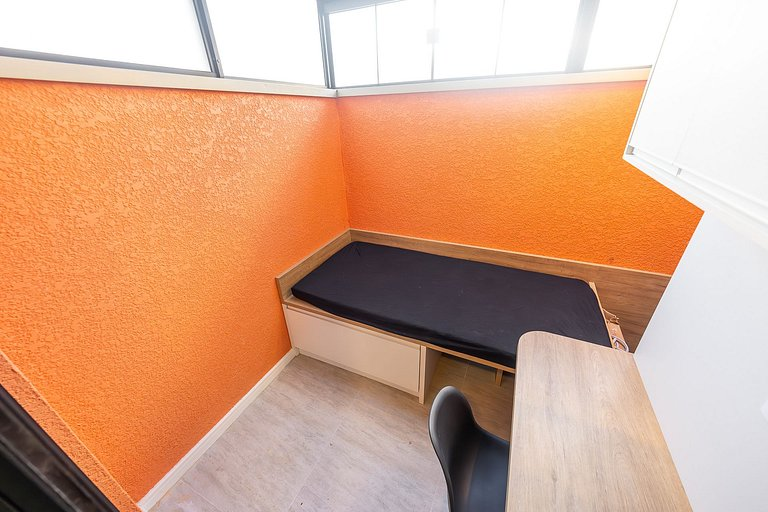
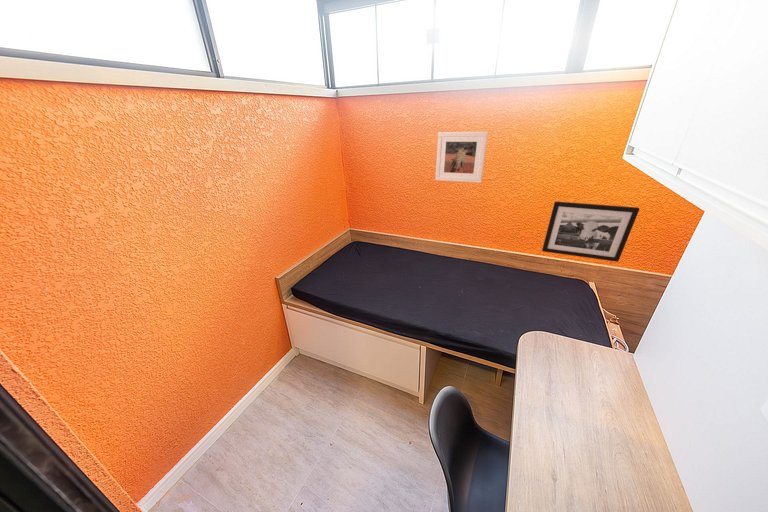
+ picture frame [541,200,640,263]
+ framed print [434,131,489,184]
